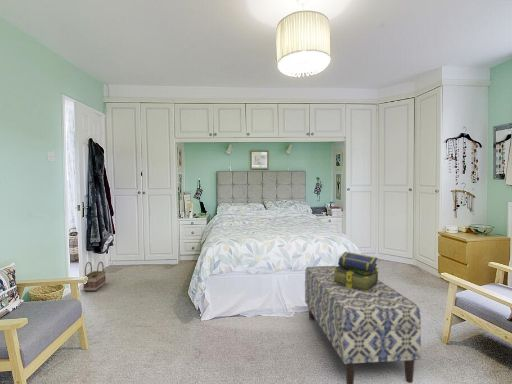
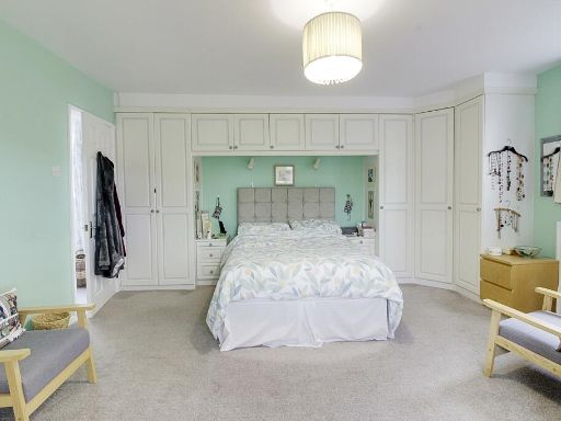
- bench [304,265,422,384]
- basket [83,261,107,292]
- stack of books [332,251,380,292]
